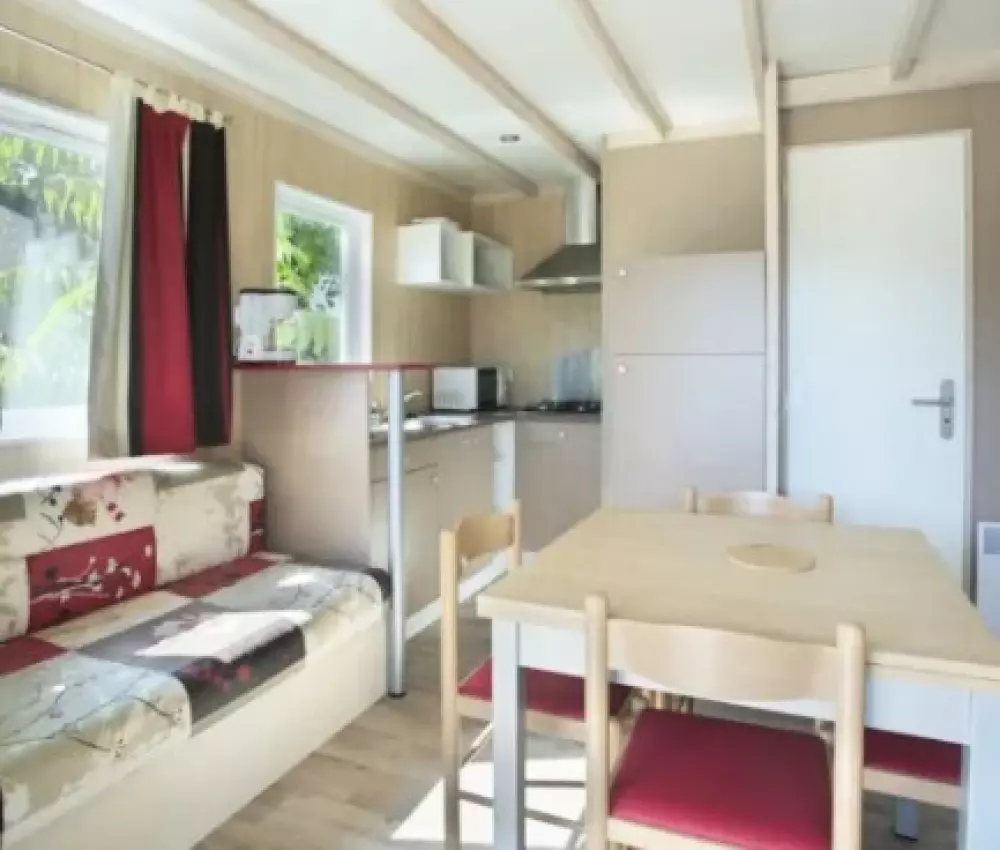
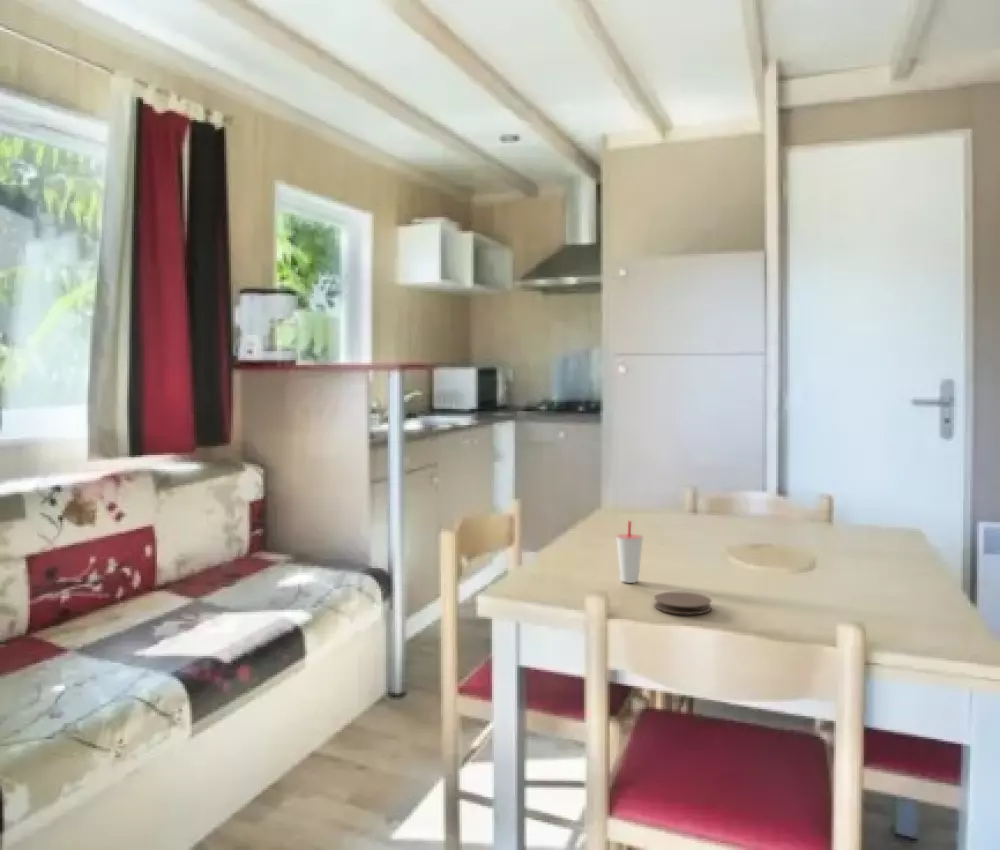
+ cup [615,520,644,584]
+ coaster [653,591,712,616]
